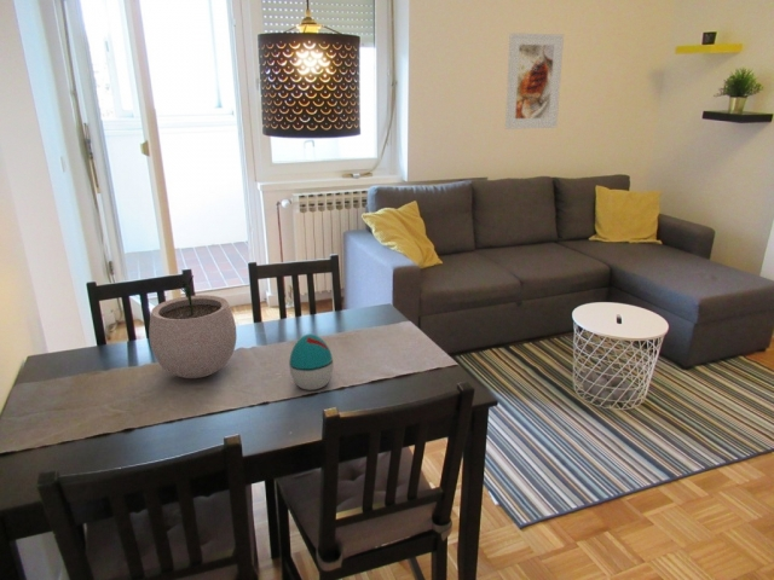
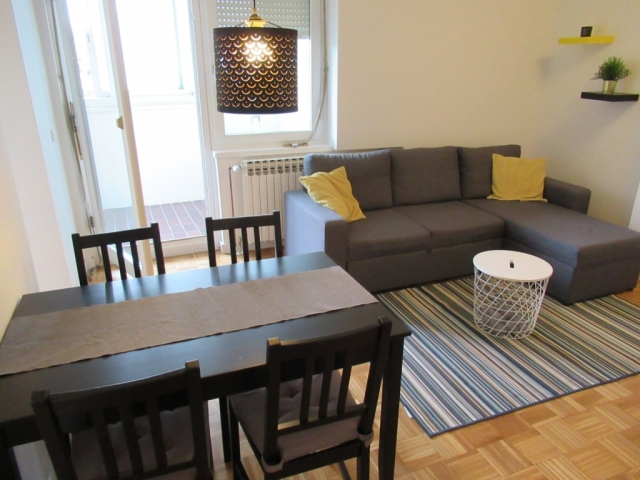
- decorative egg [288,332,335,392]
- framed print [504,31,565,130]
- plant pot [148,274,237,379]
